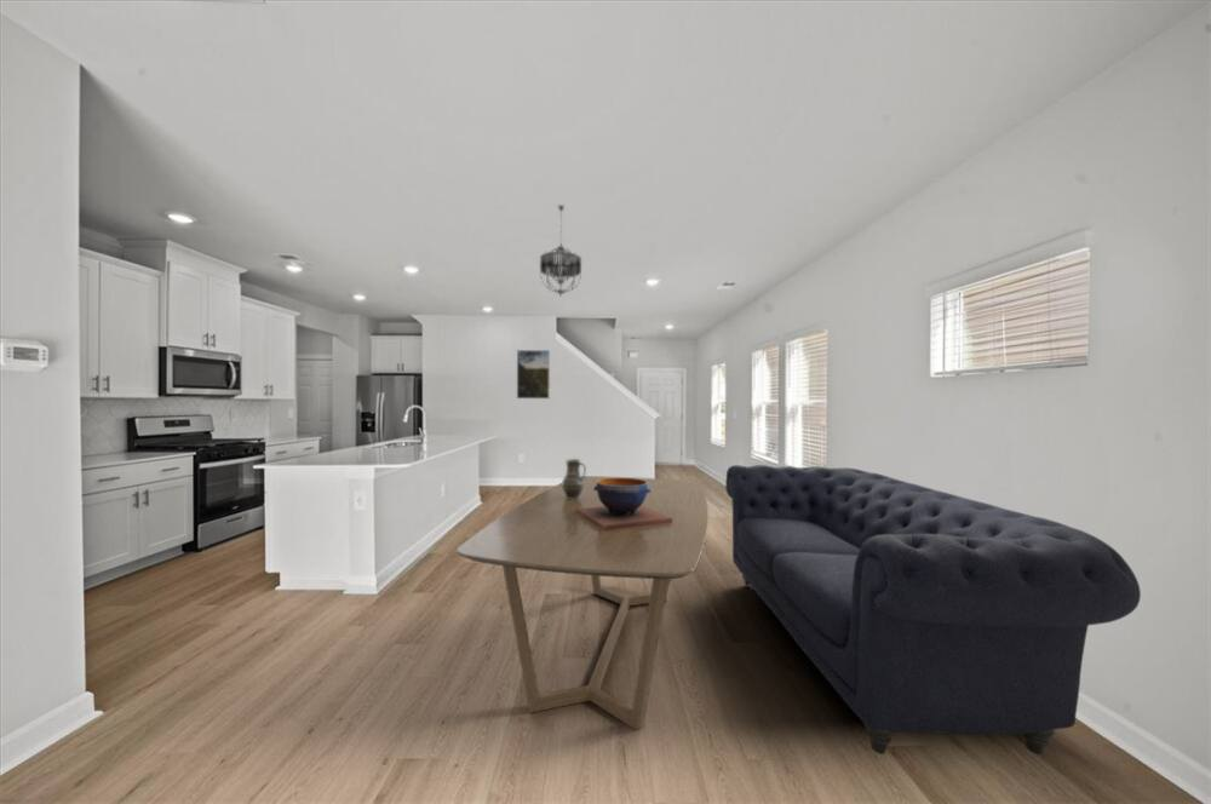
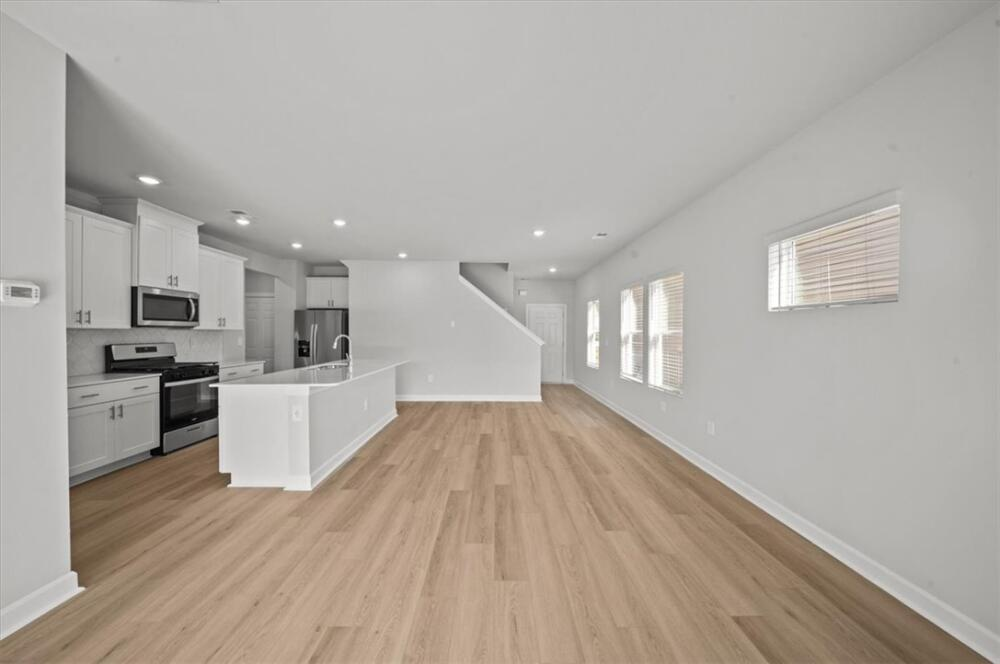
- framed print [516,349,551,400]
- dining table [455,475,710,731]
- vase [561,458,587,500]
- chandelier [539,203,582,295]
- decorative bowl [576,478,672,530]
- sofa [724,464,1142,756]
